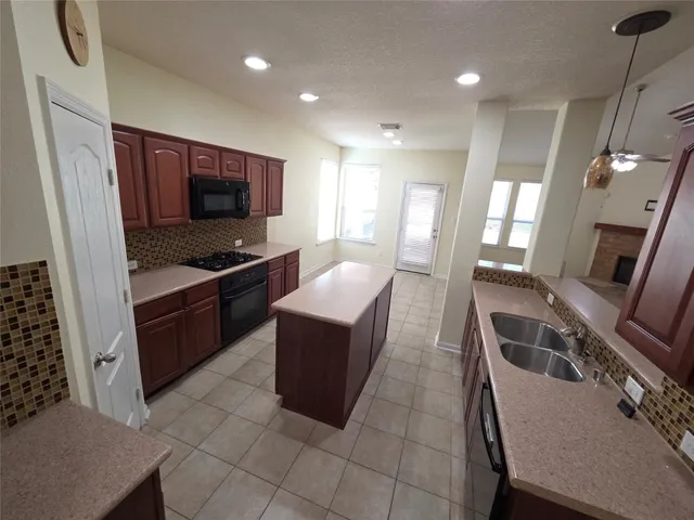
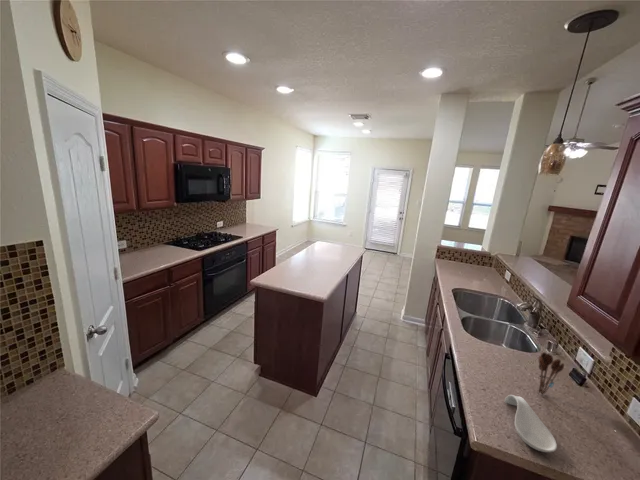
+ utensil holder [538,351,565,395]
+ spoon rest [503,394,558,453]
